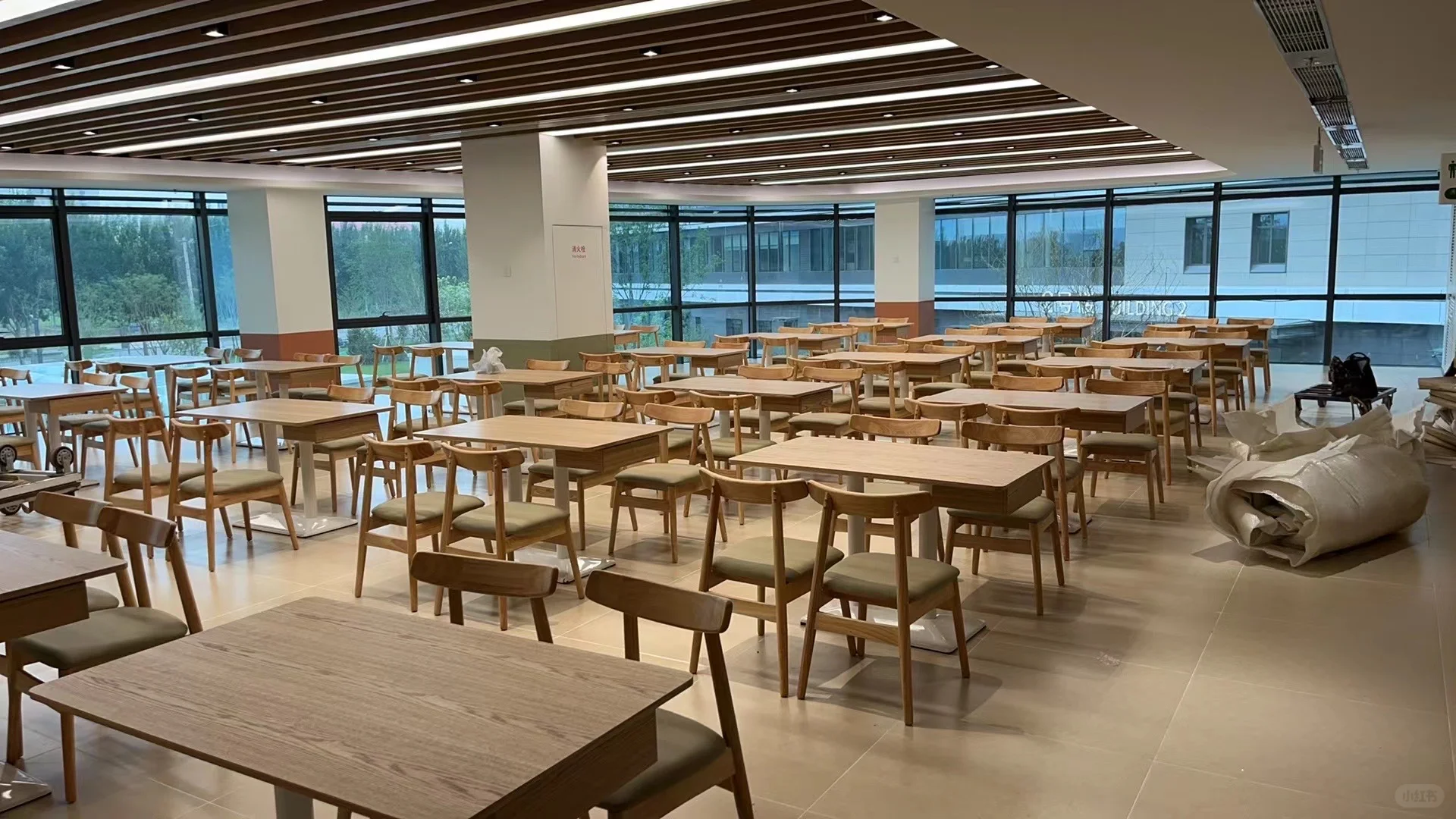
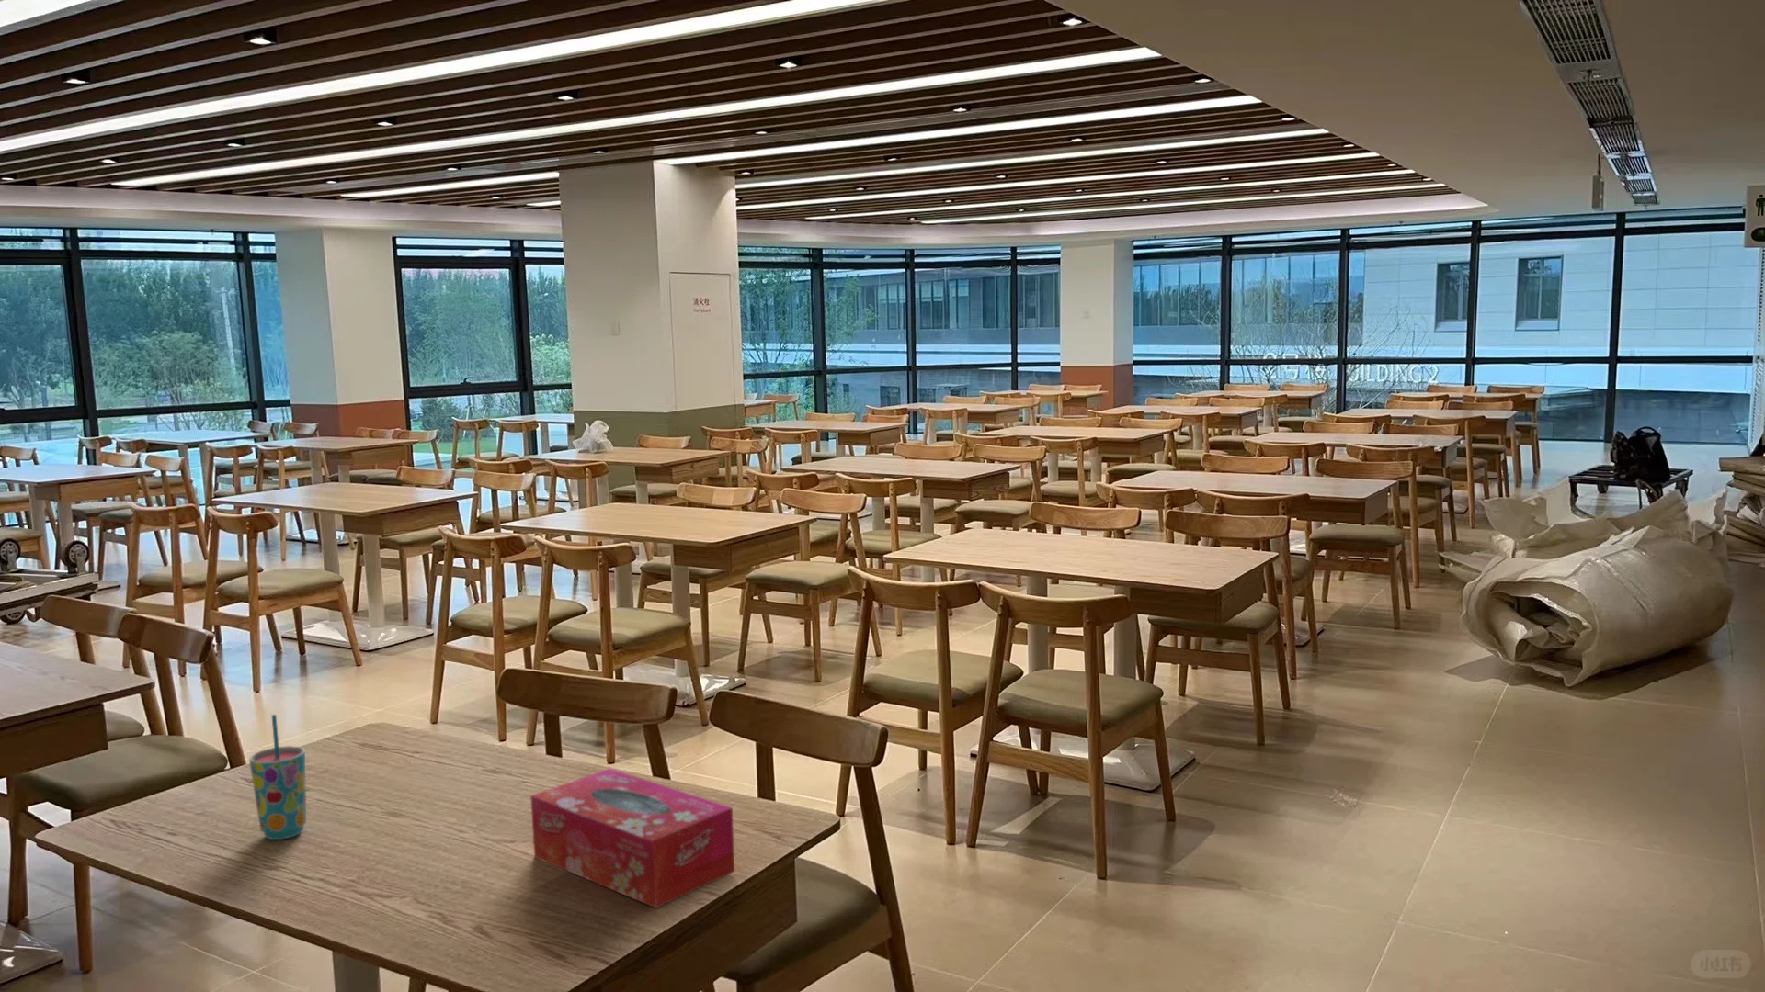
+ cup [249,713,307,841]
+ tissue box [530,768,736,910]
